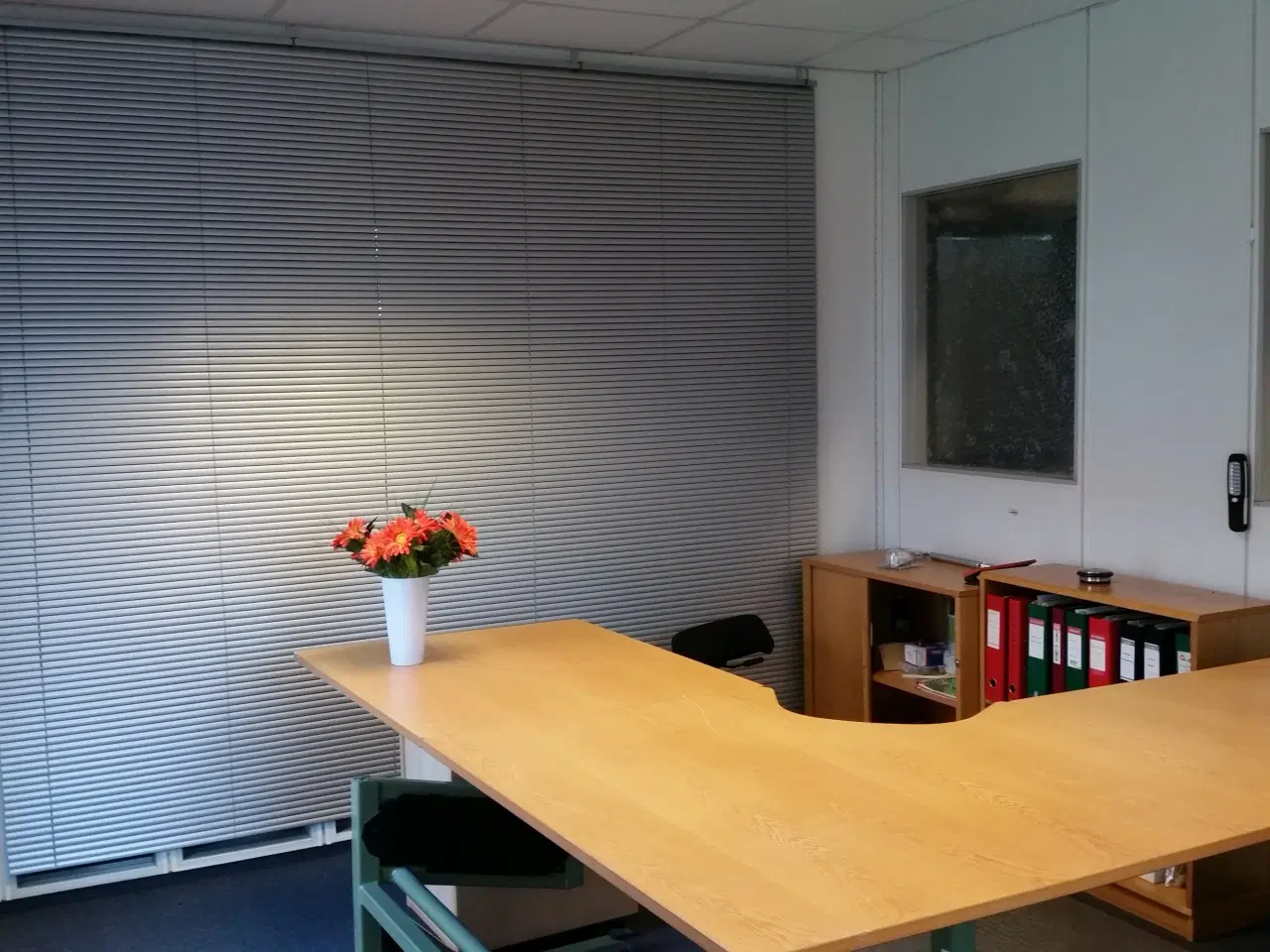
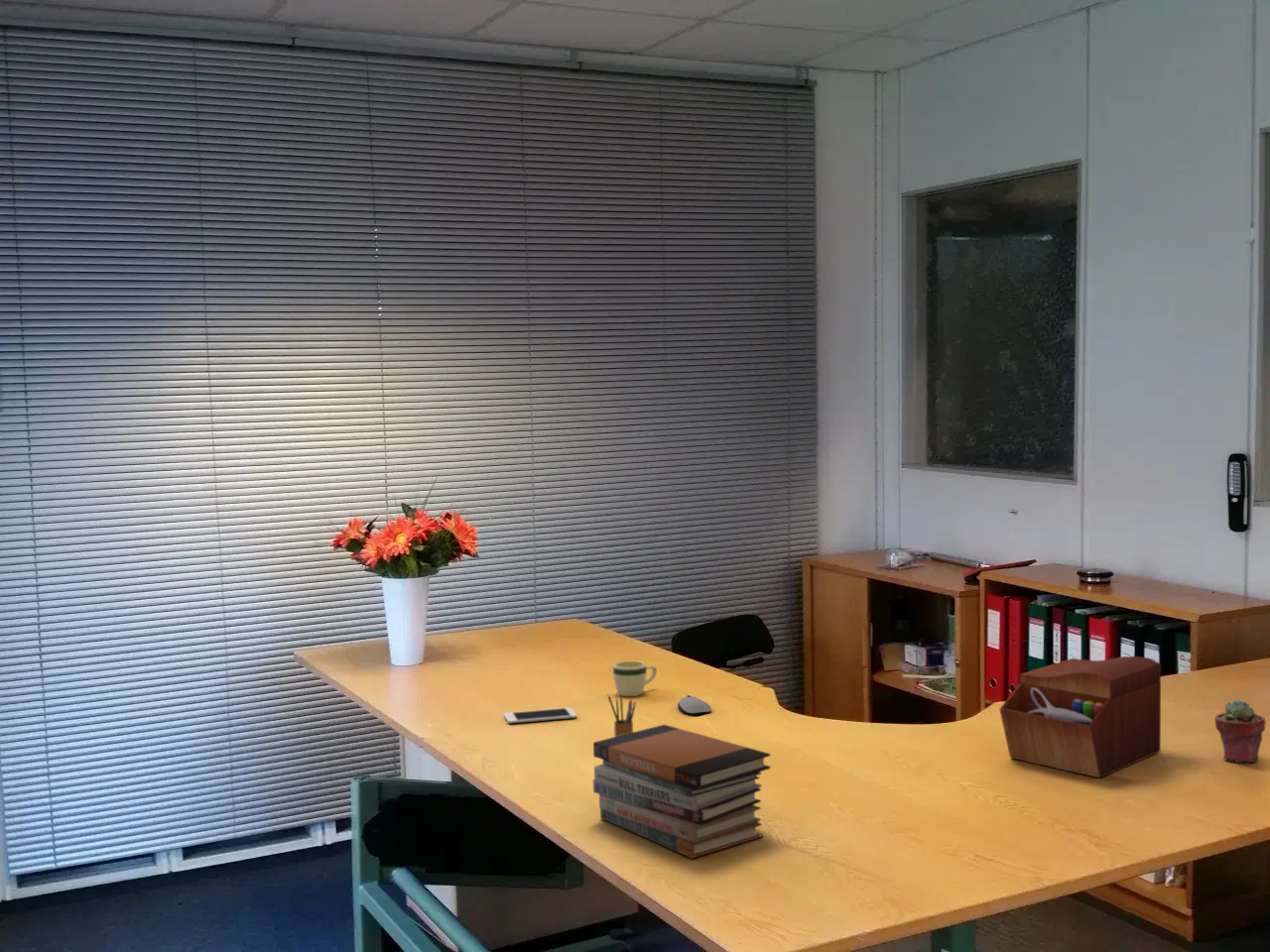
+ computer mouse [677,694,712,716]
+ cell phone [503,707,577,725]
+ pencil box [607,694,637,737]
+ book stack [592,724,772,860]
+ mug [612,660,658,697]
+ potted succulent [1214,699,1267,764]
+ sewing box [999,655,1162,778]
